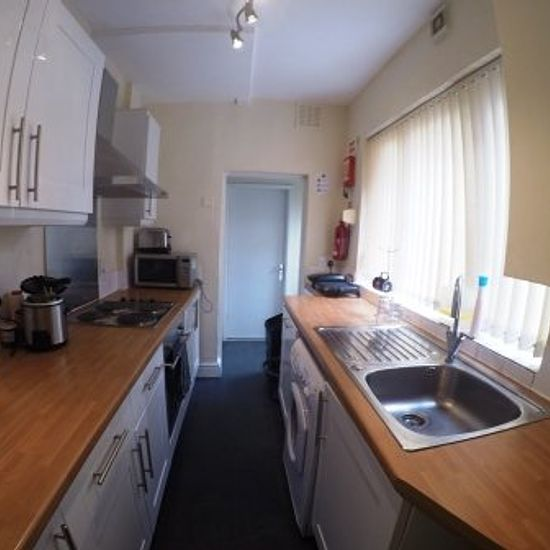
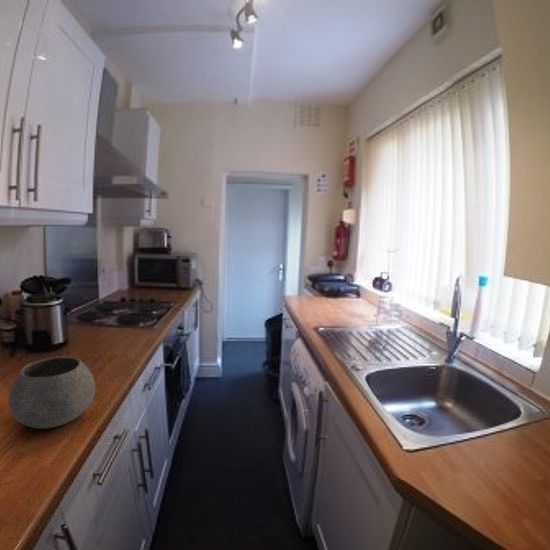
+ bowl [7,355,96,429]
